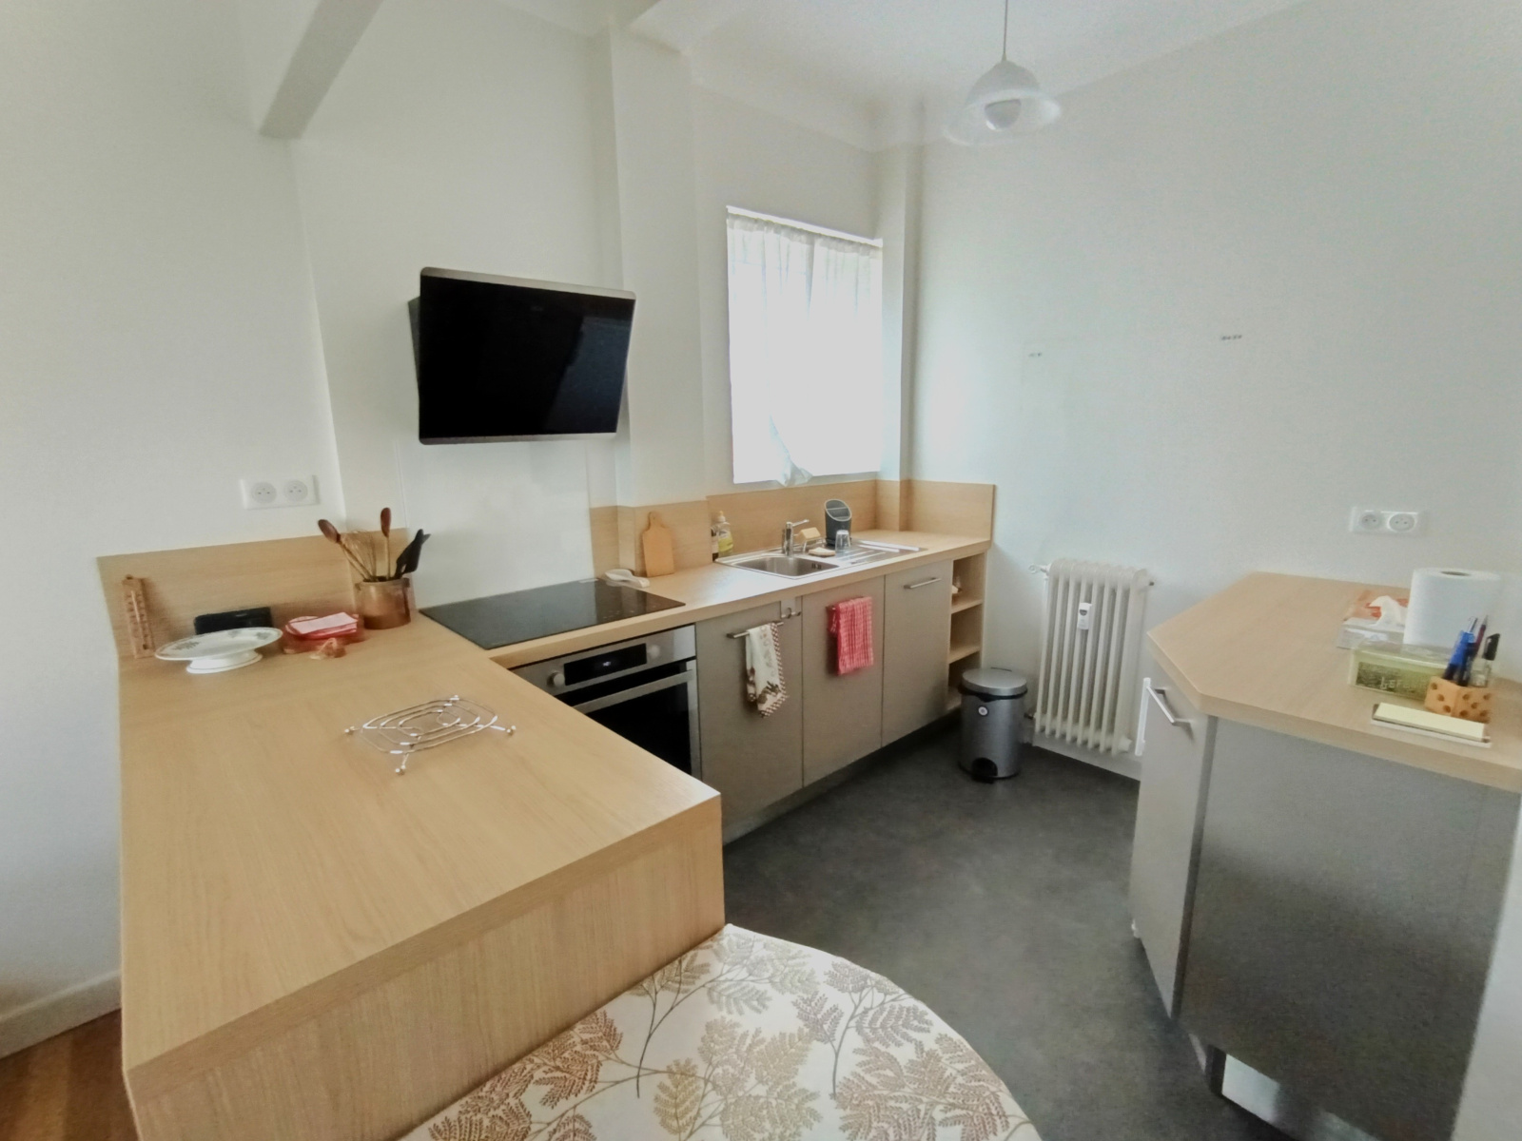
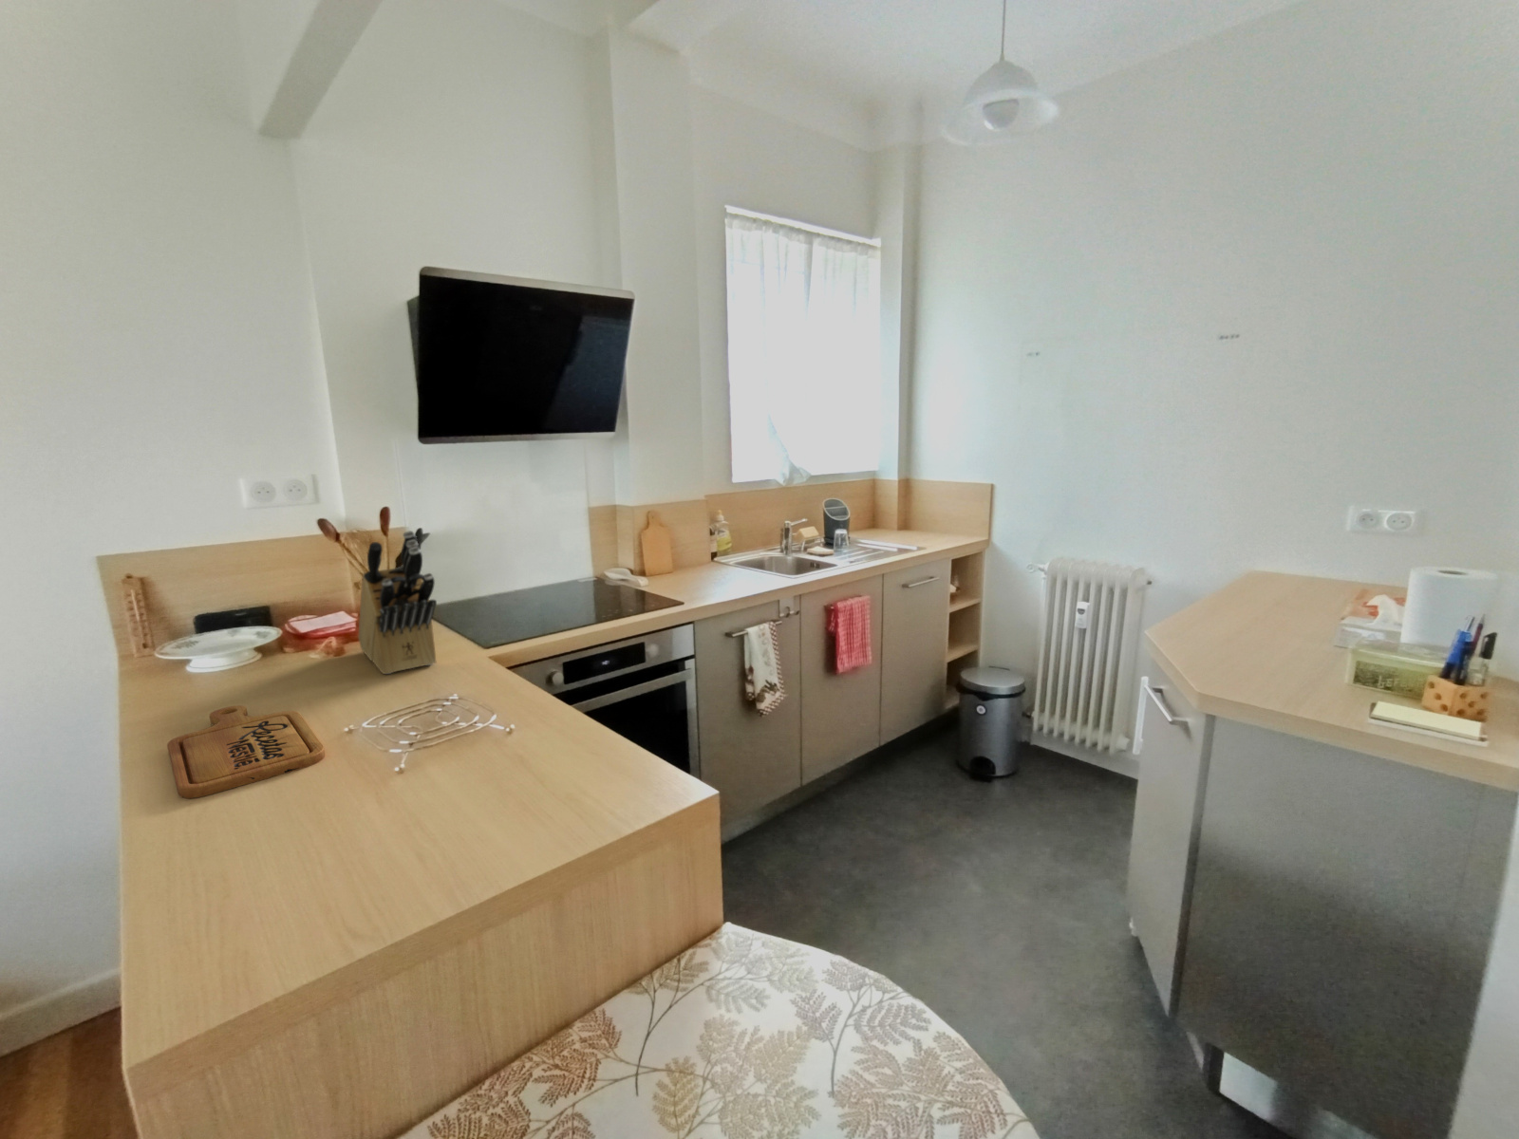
+ cutting board [166,705,325,799]
+ knife block [356,530,438,675]
